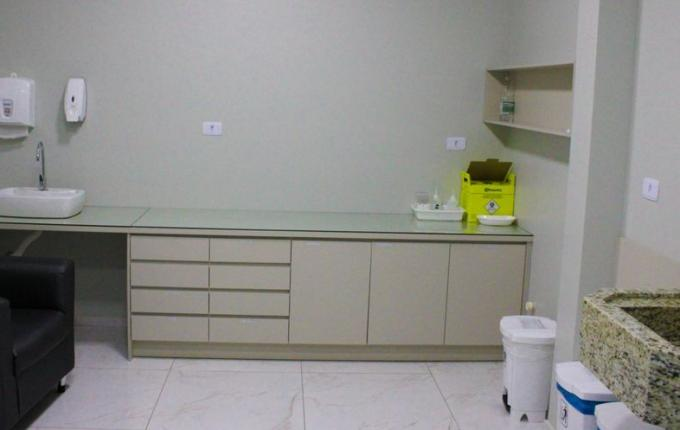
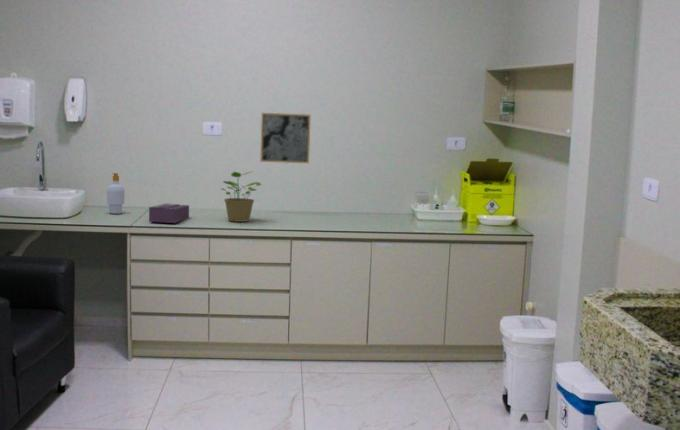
+ tissue box [148,202,190,224]
+ potted plant [221,170,263,223]
+ soap bottle [106,172,126,215]
+ wall art [259,112,312,164]
